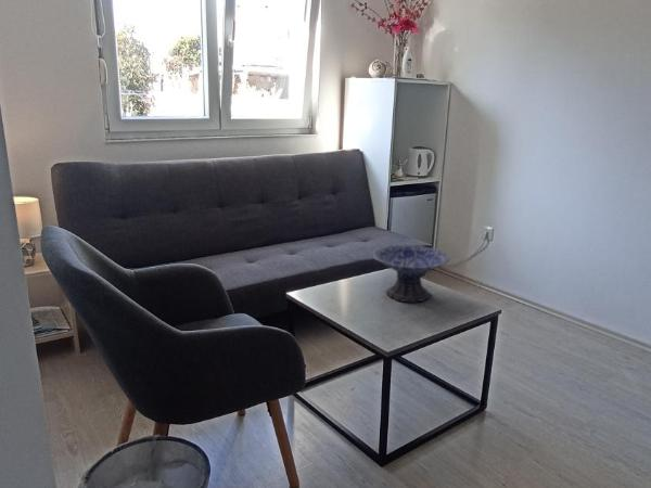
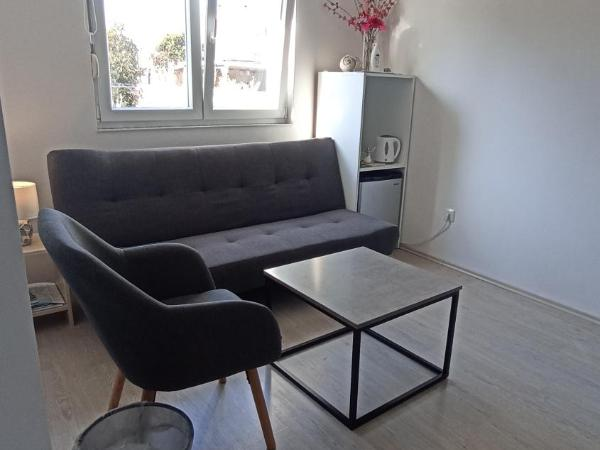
- decorative bowl [371,244,451,303]
